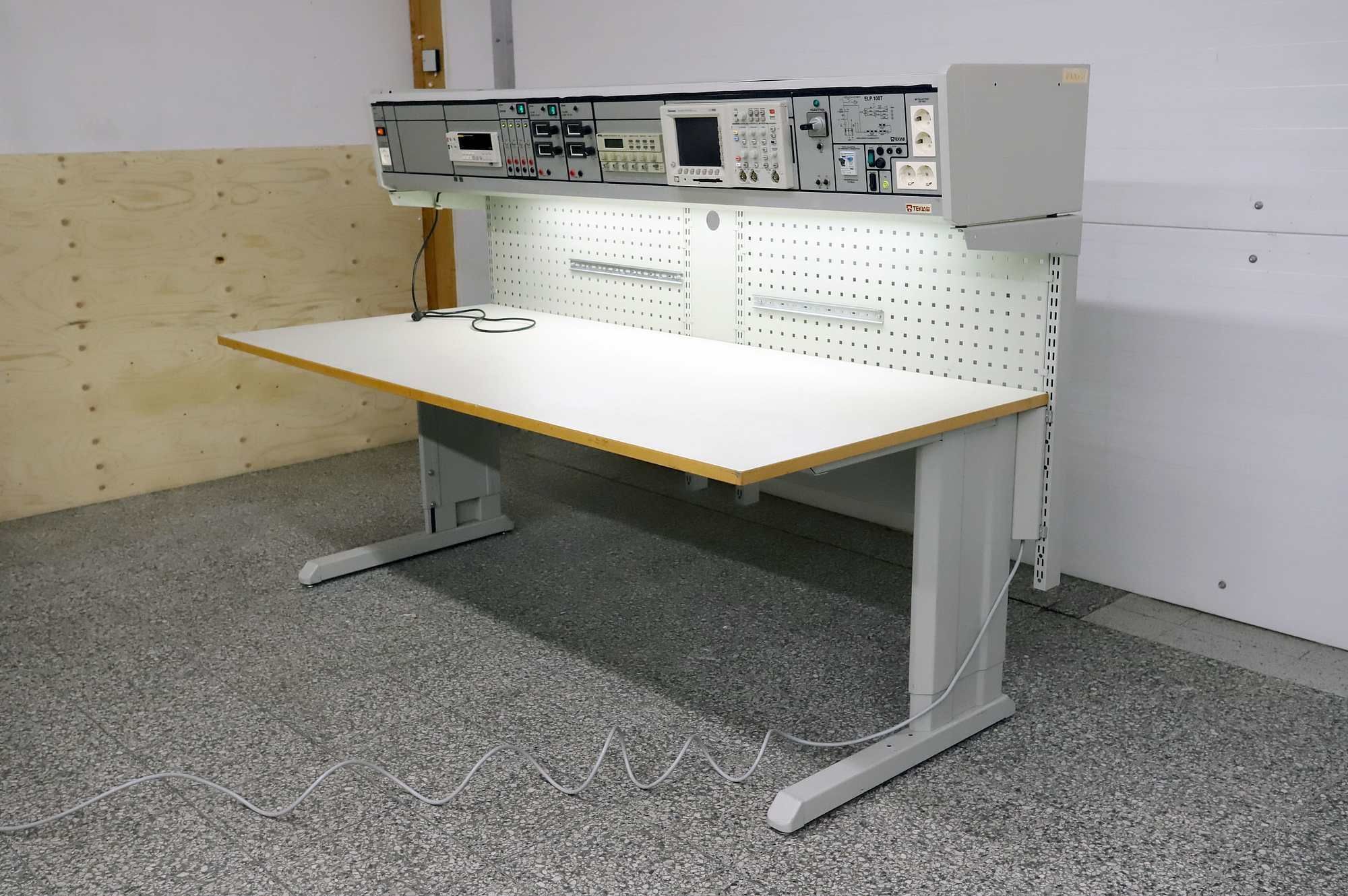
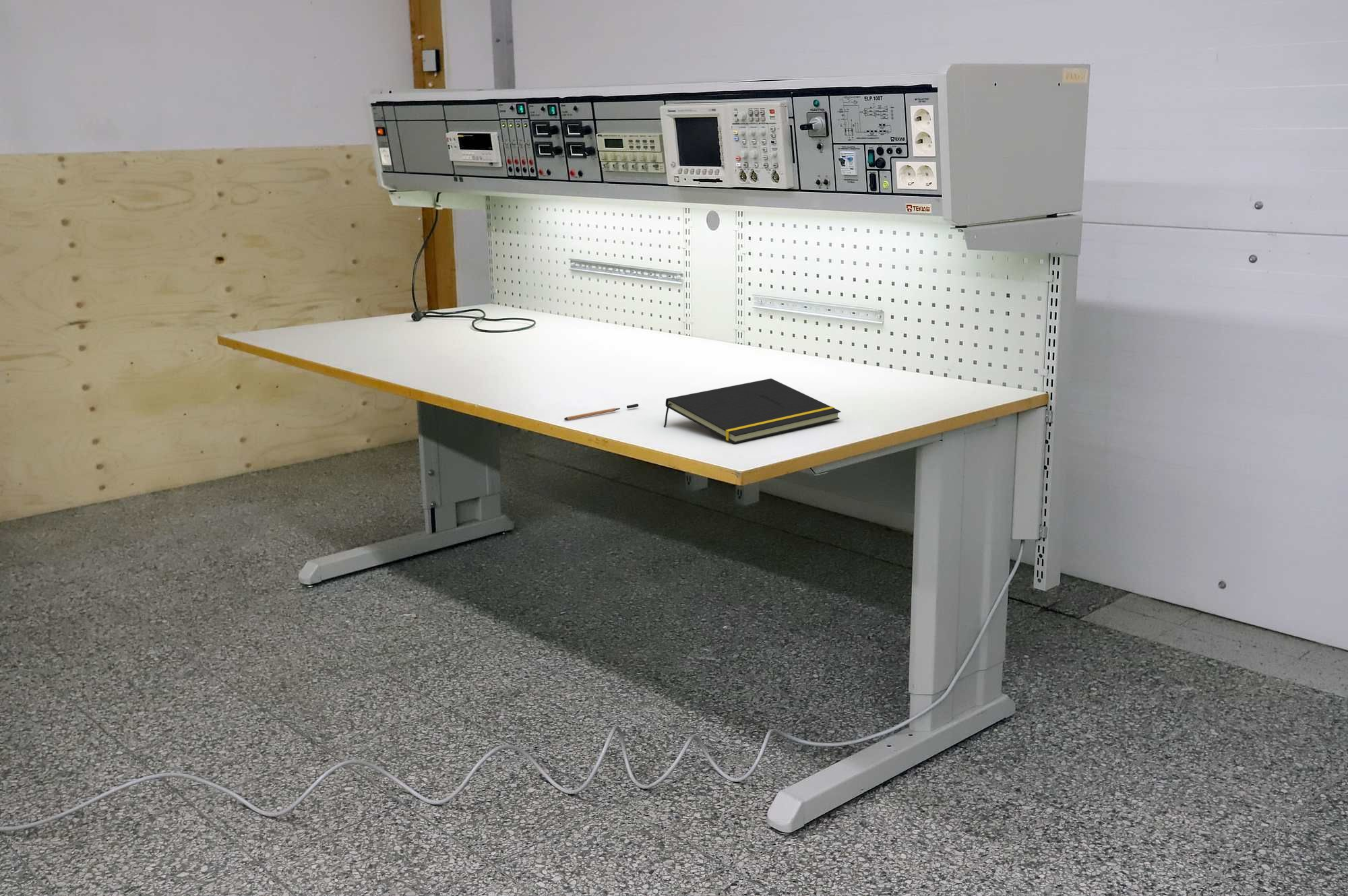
+ pen [563,404,639,421]
+ notepad [663,378,841,444]
